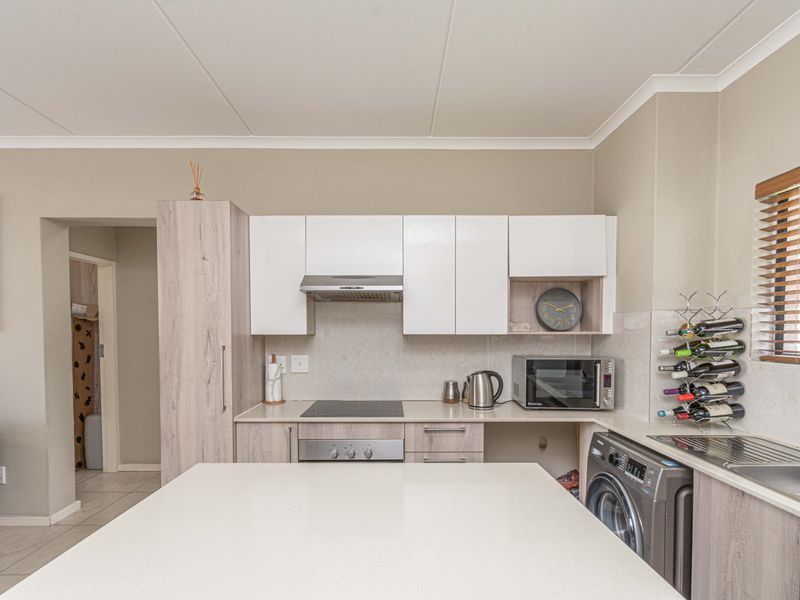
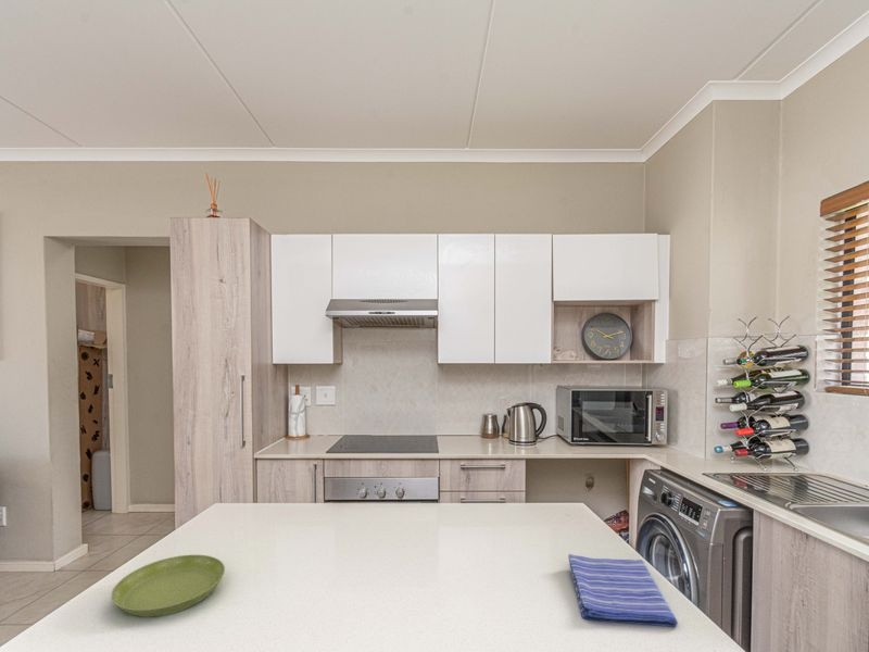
+ saucer [110,554,226,618]
+ dish towel [567,553,679,628]
